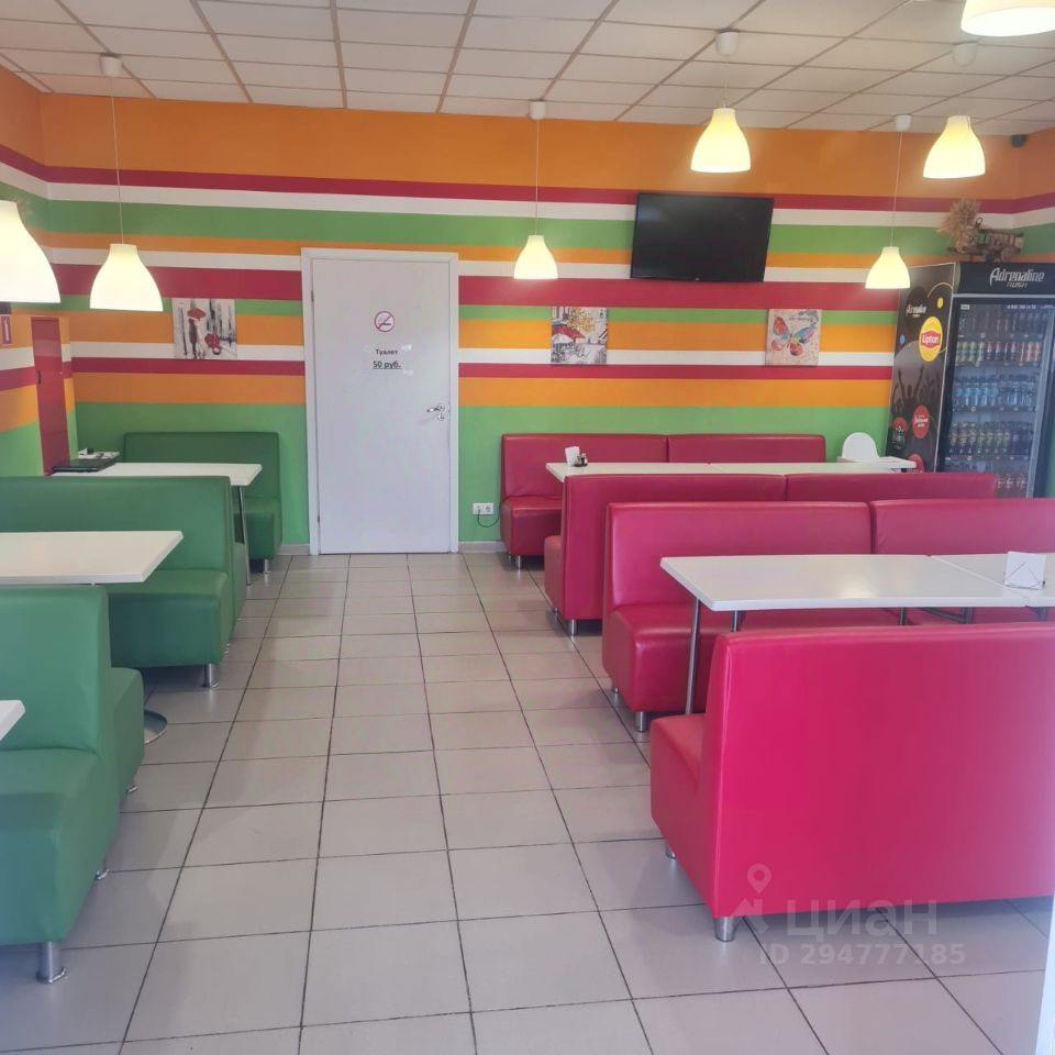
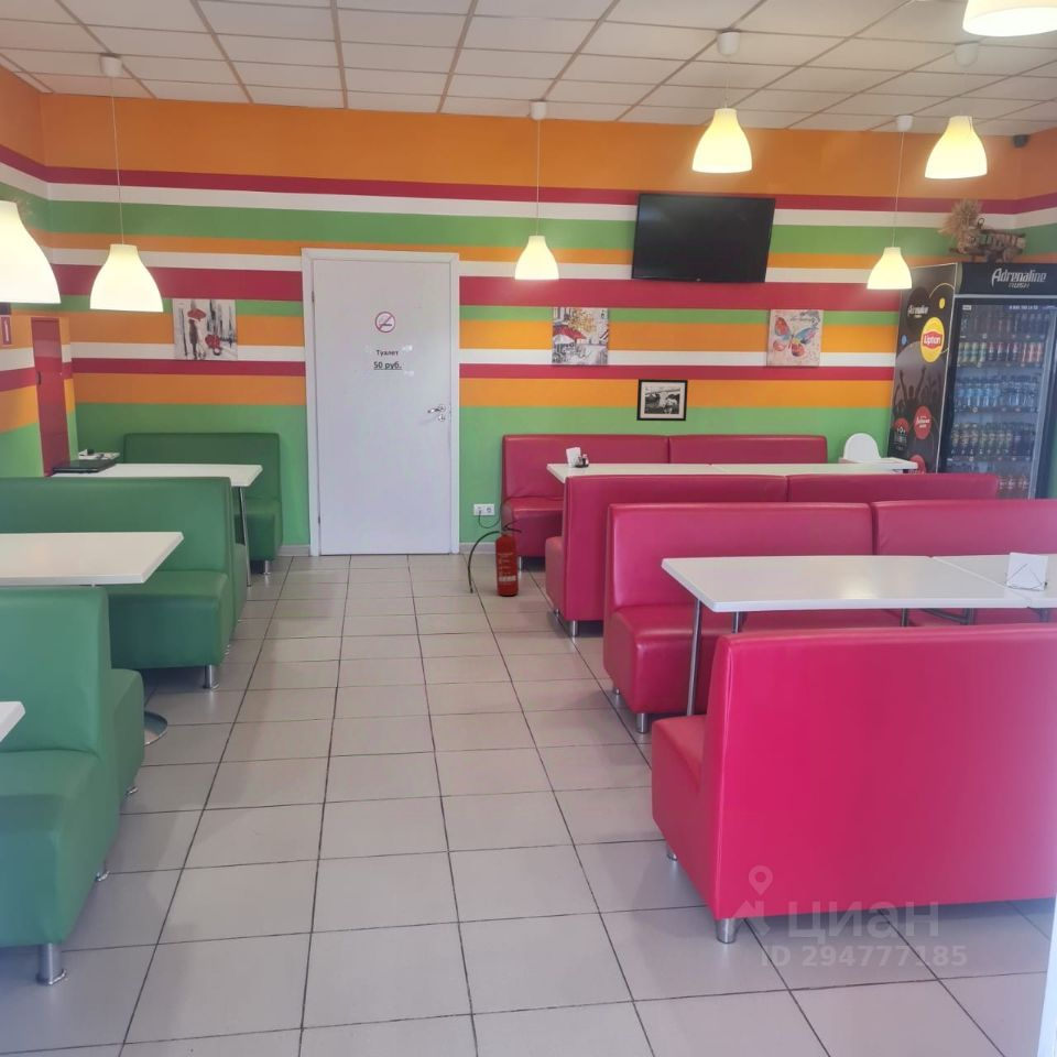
+ fire extinguisher [467,520,523,597]
+ picture frame [635,378,689,422]
